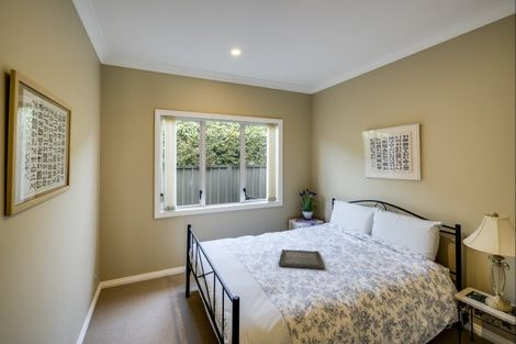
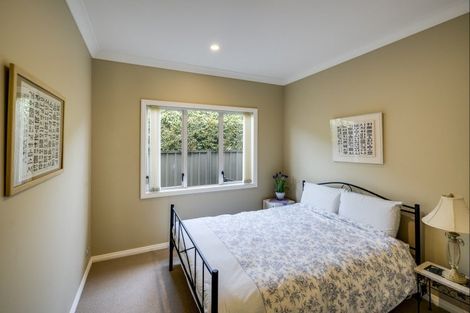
- serving tray [278,248,326,270]
